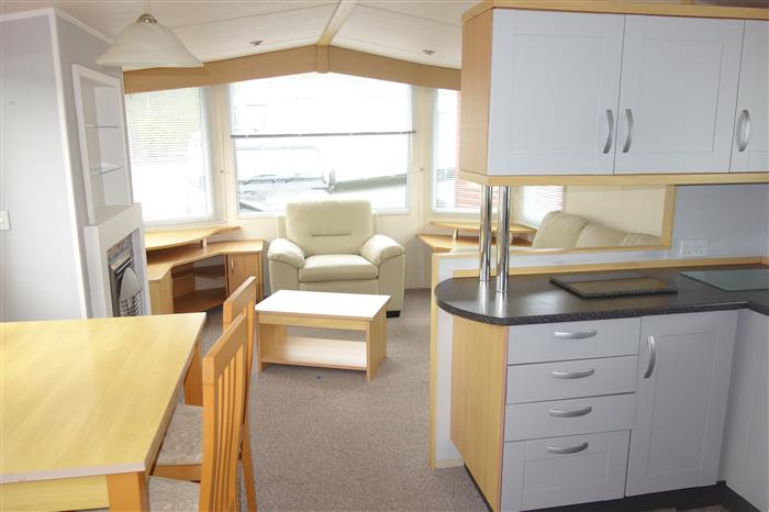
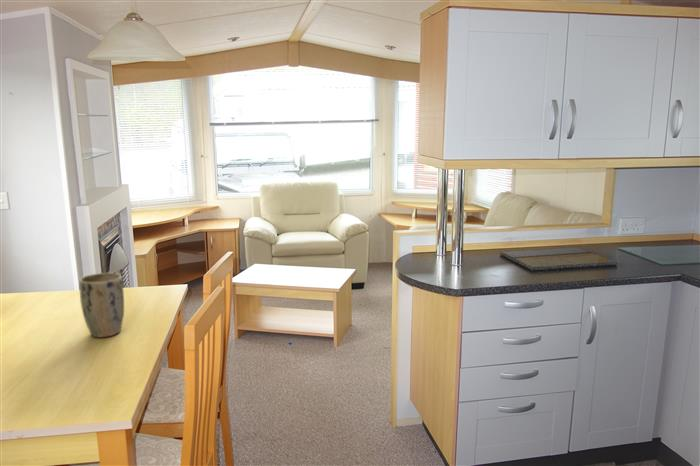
+ plant pot [78,272,125,338]
